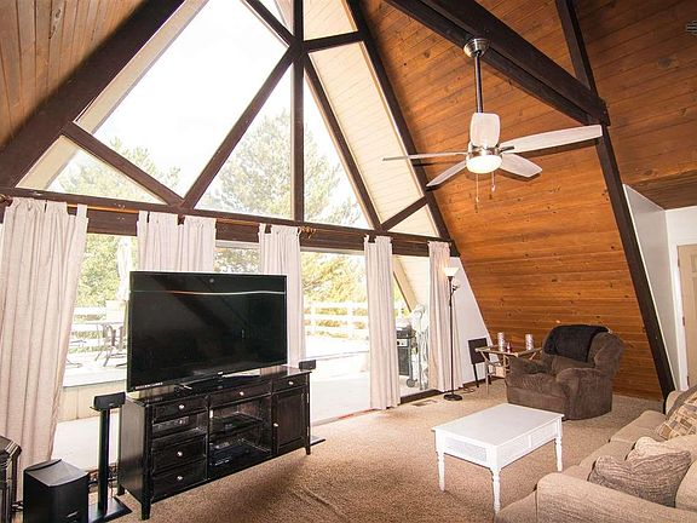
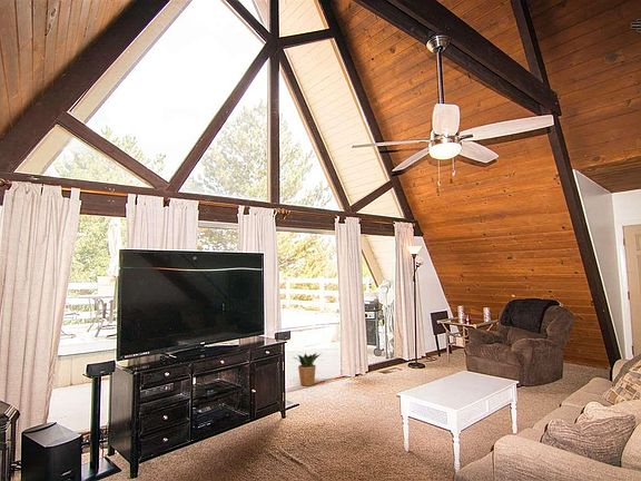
+ potted plant [293,352,322,387]
